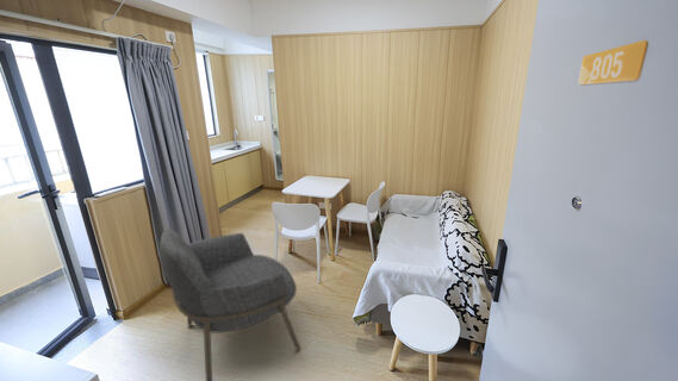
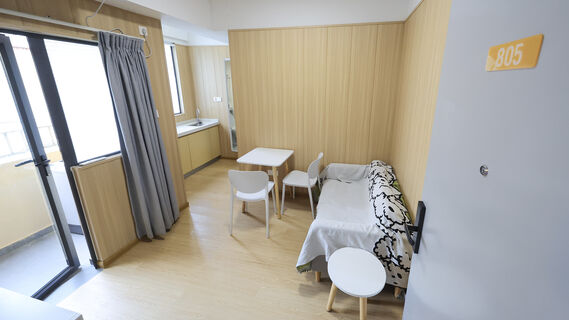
- armchair [158,226,301,381]
